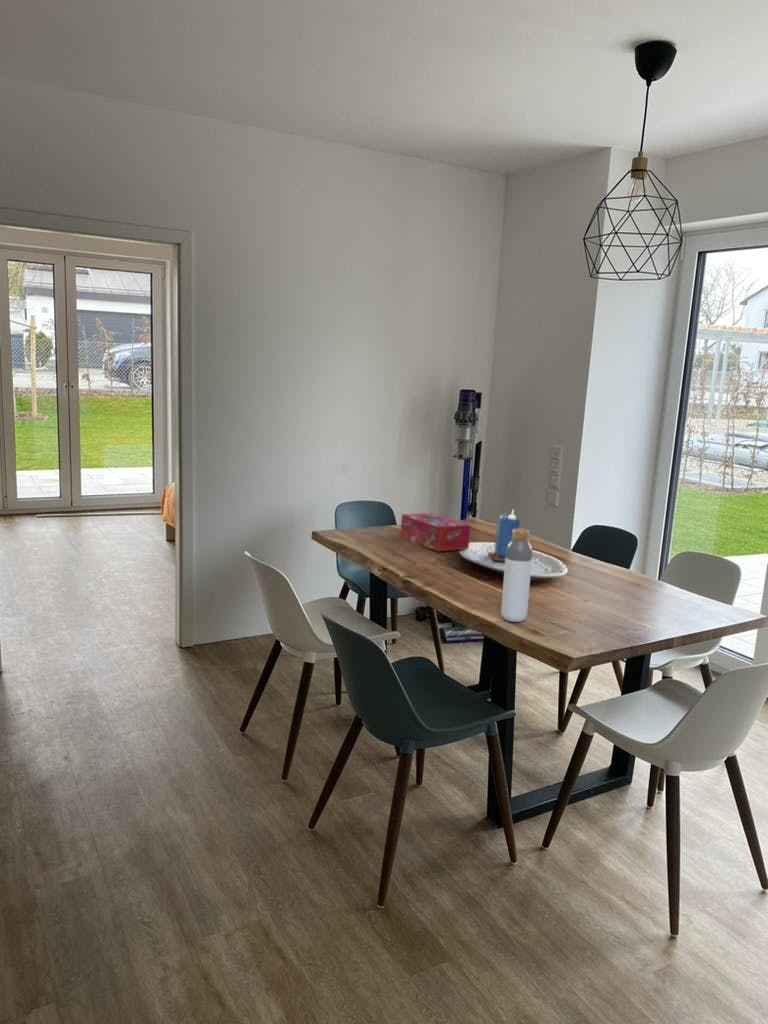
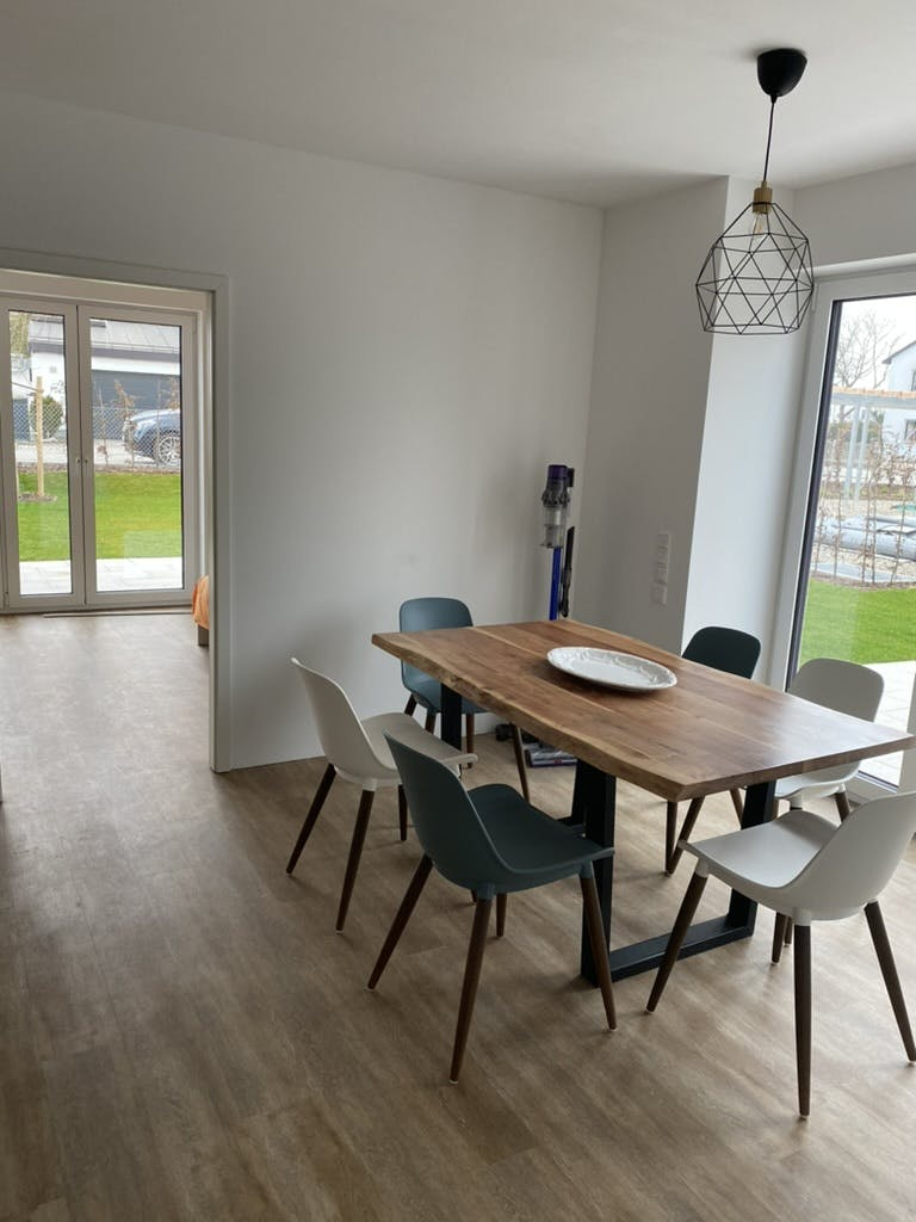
- bottle [500,527,533,623]
- tissue box [400,512,471,552]
- candle [487,508,521,562]
